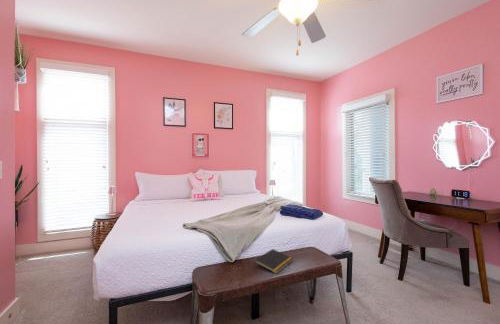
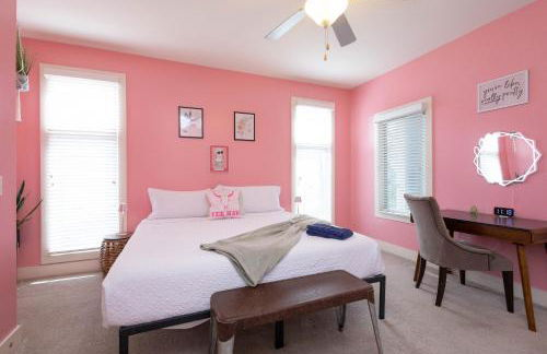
- notepad [253,248,294,275]
